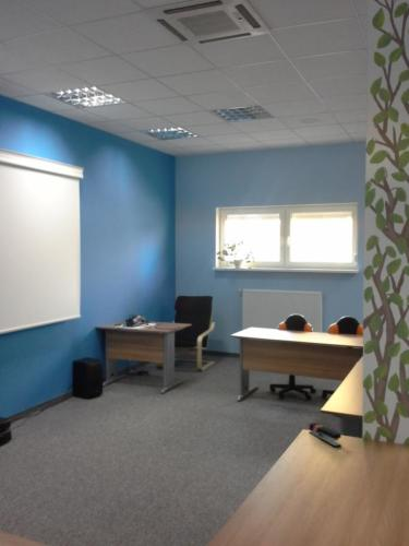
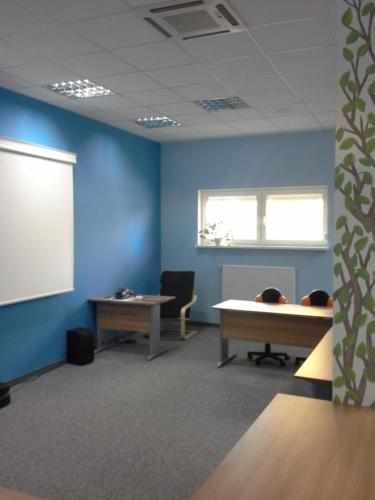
- stapler [308,422,342,448]
